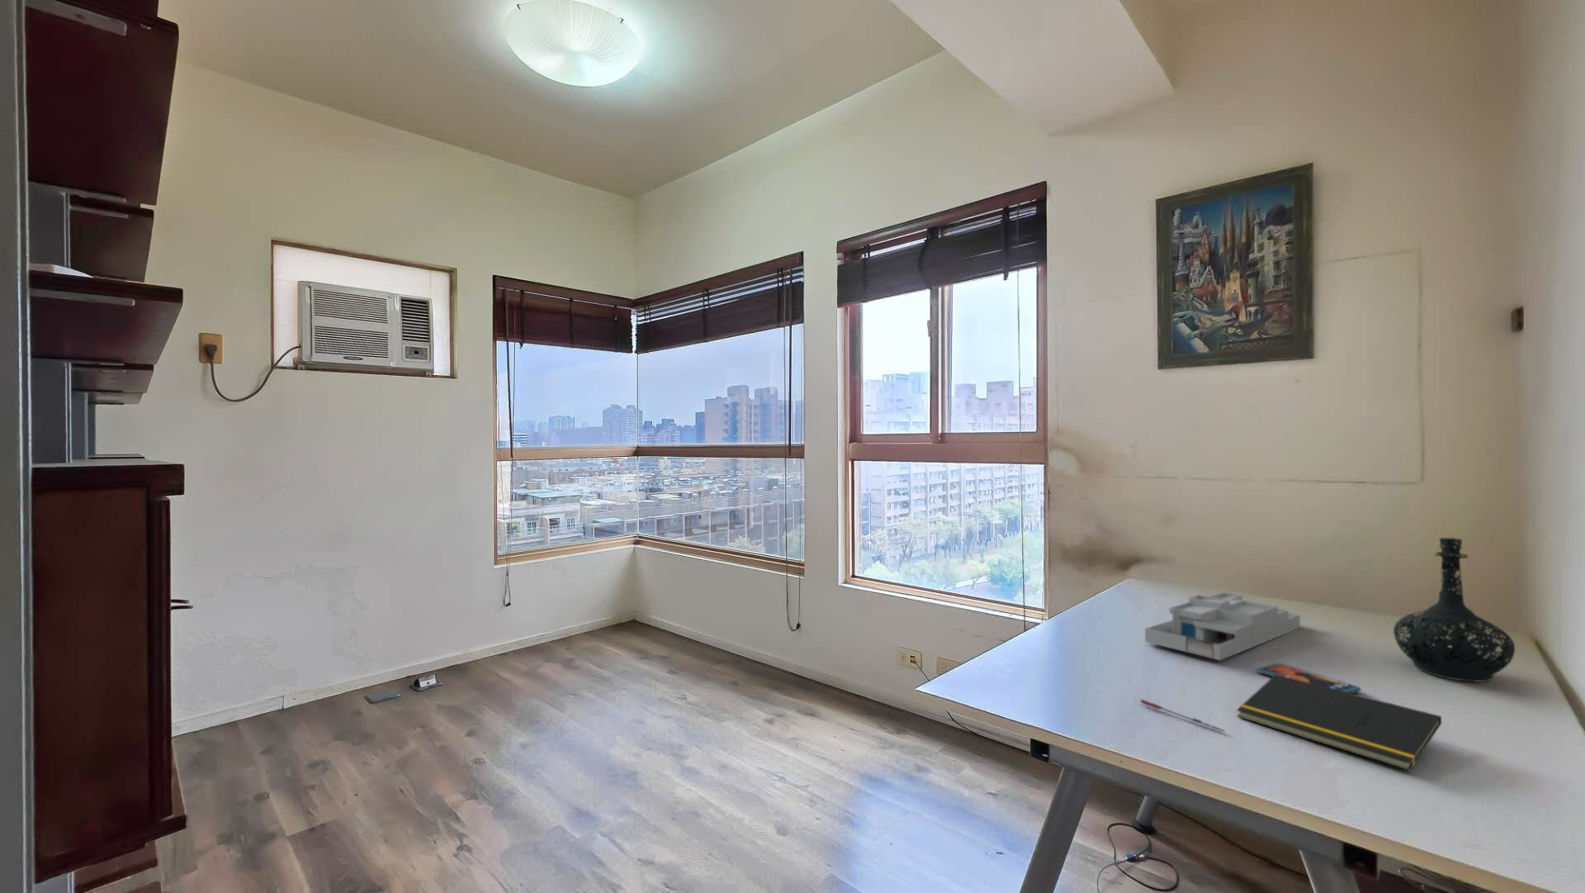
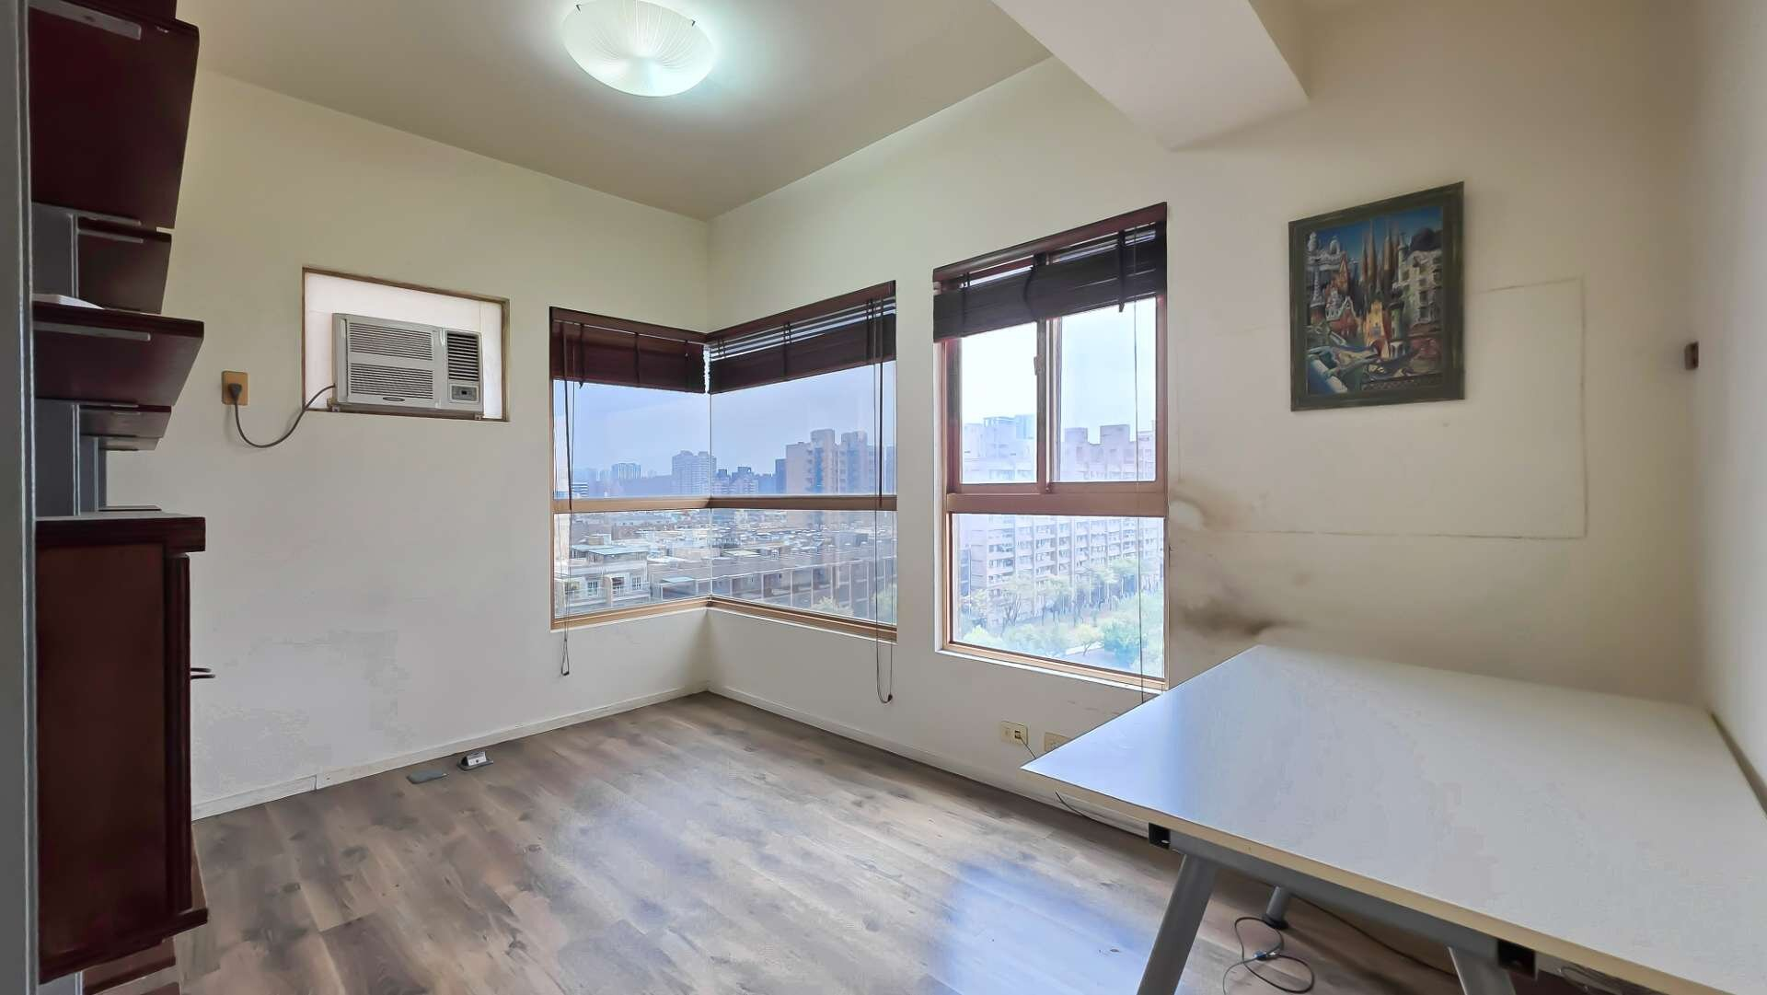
- desk organizer [1144,591,1301,661]
- bottle [1392,537,1515,683]
- notepad [1236,675,1442,771]
- smartphone [1255,662,1362,694]
- pen [1140,699,1226,733]
